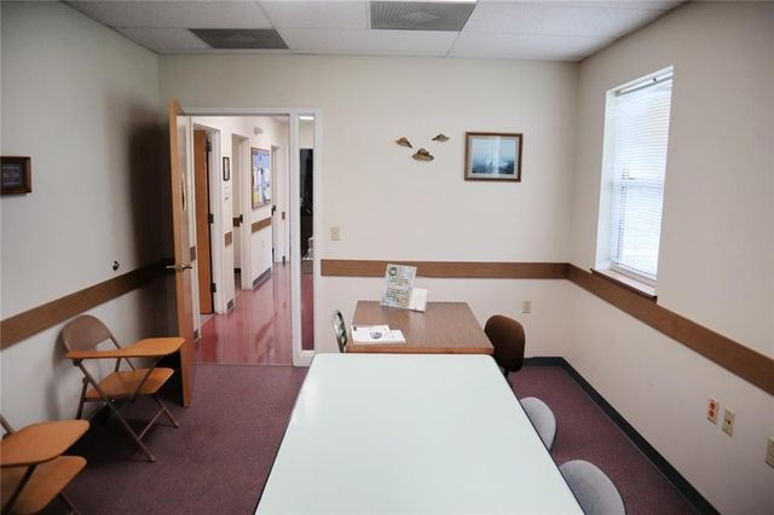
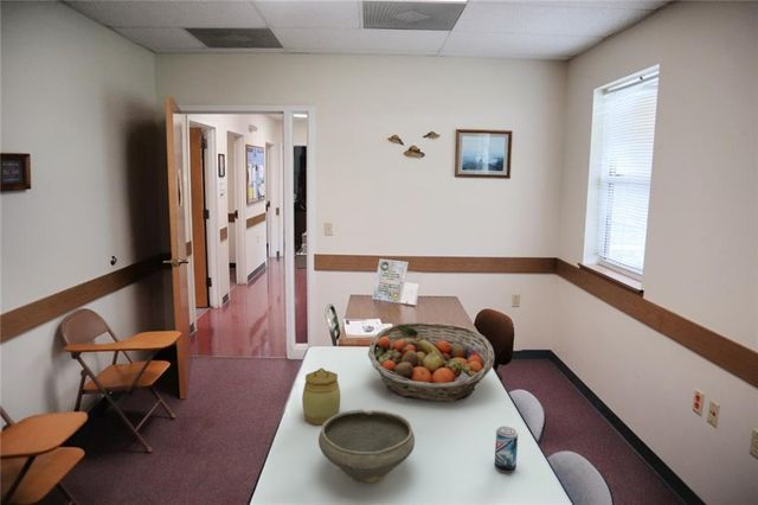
+ beer can [494,426,519,474]
+ fruit basket [367,321,495,403]
+ bowl [317,408,416,484]
+ jar [301,367,341,426]
